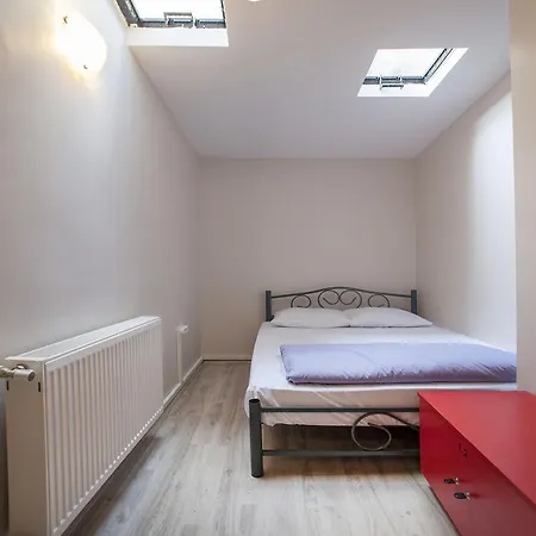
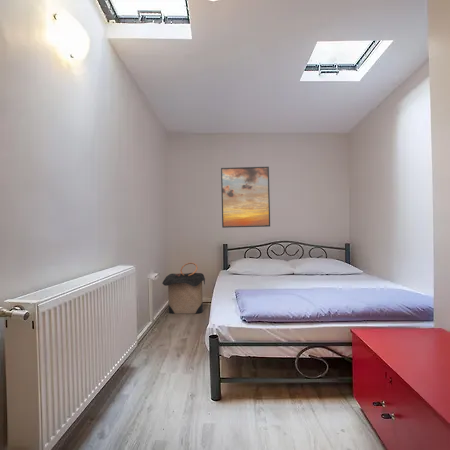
+ laundry hamper [161,262,206,315]
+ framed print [220,166,271,229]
